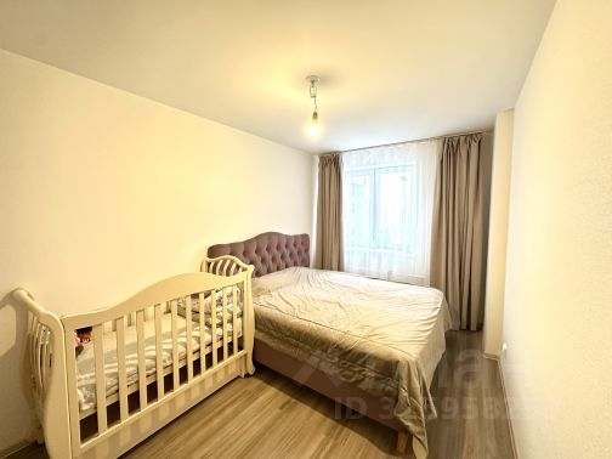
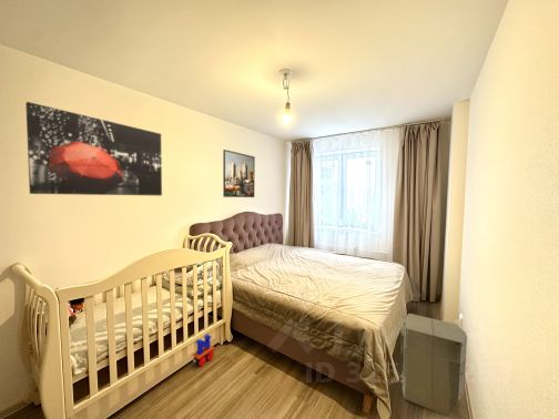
+ air purifier [399,313,468,418]
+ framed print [222,149,256,198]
+ toy train [191,334,215,367]
+ wall art [24,101,163,197]
